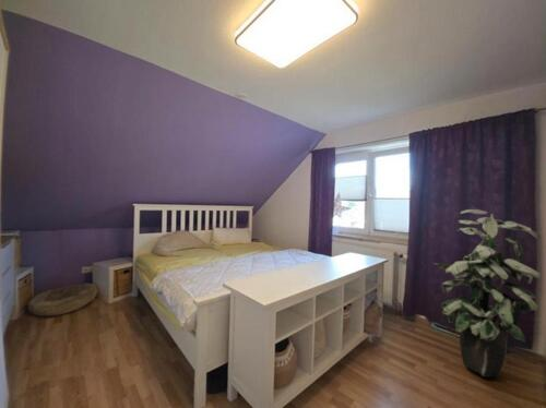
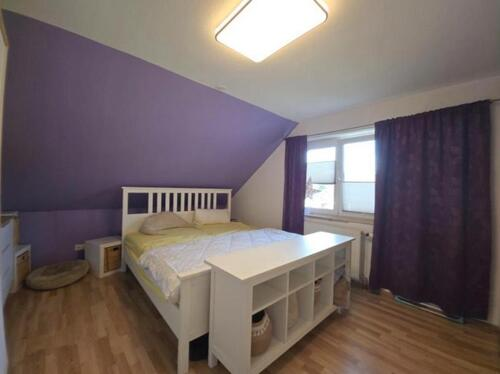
- indoor plant [432,208,542,379]
